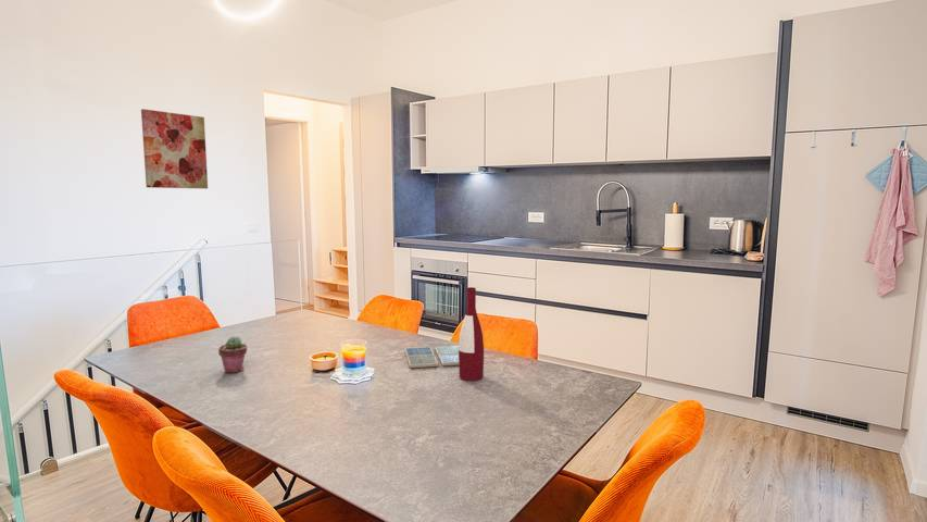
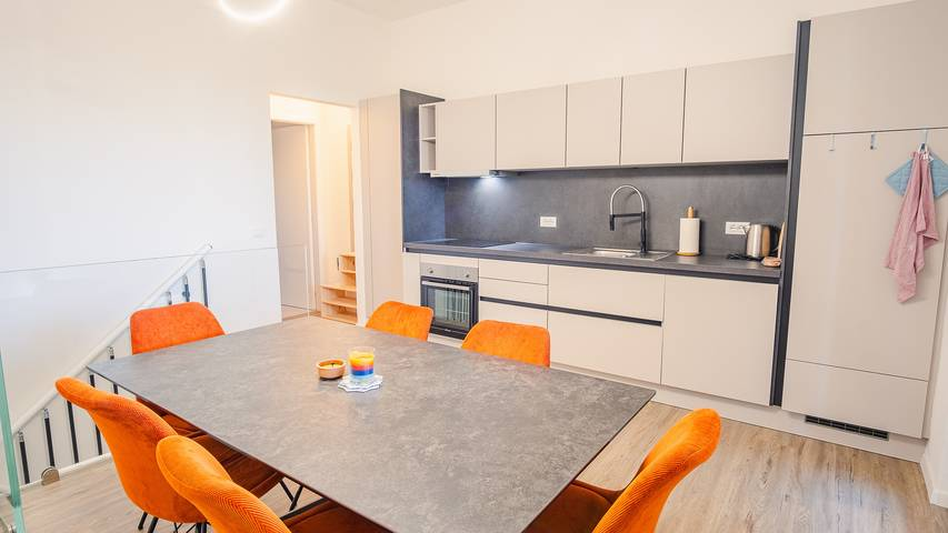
- drink coaster [403,345,459,369]
- wall art [140,108,209,189]
- potted succulent [217,335,248,374]
- alcohol [458,286,485,382]
